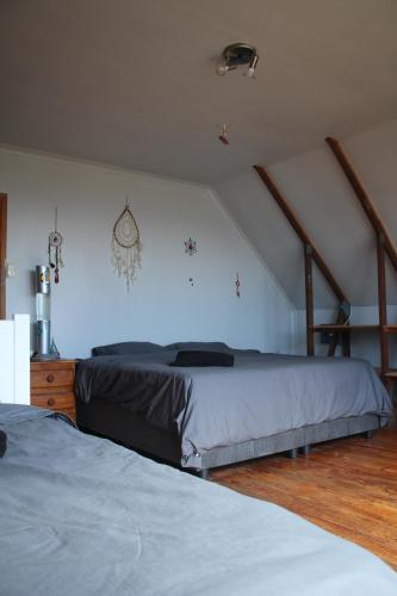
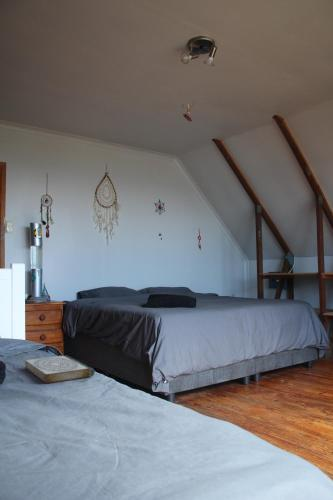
+ book [24,354,96,384]
